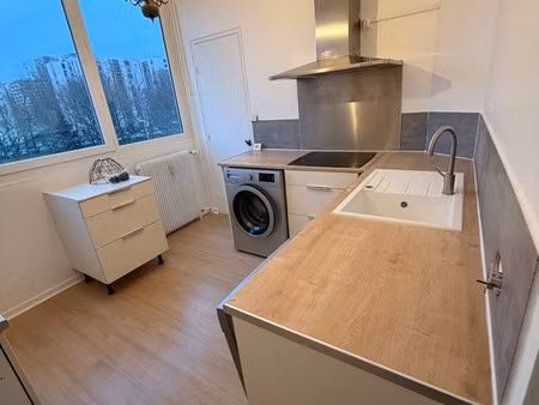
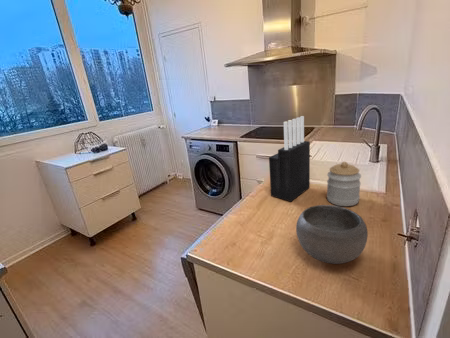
+ jar [326,161,362,207]
+ knife block [268,115,311,203]
+ bowl [295,204,369,265]
